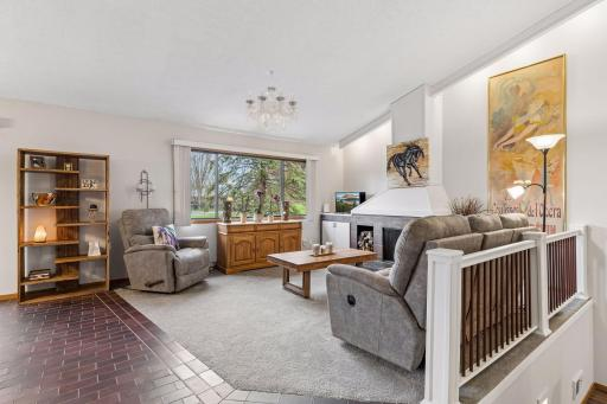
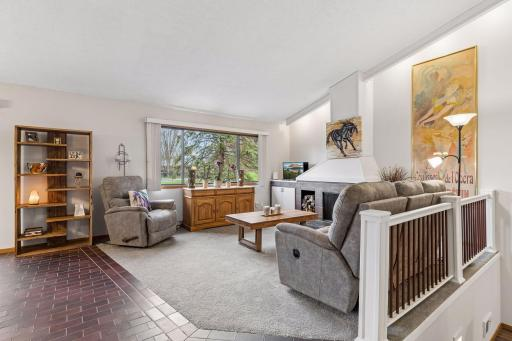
- chandelier [244,70,299,134]
